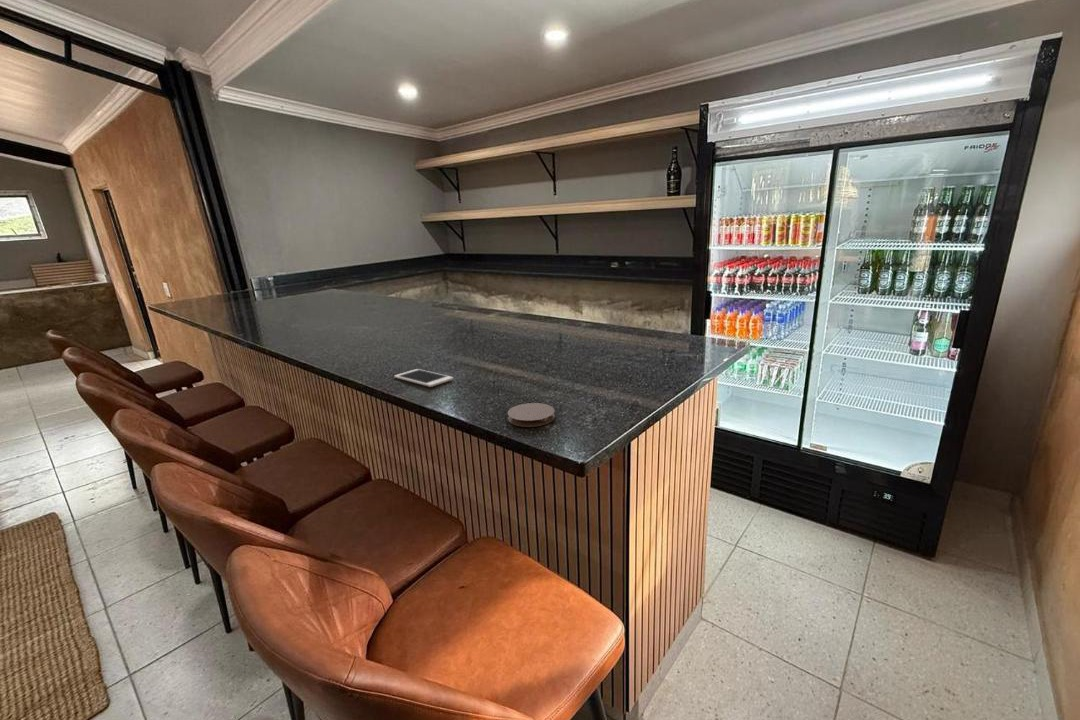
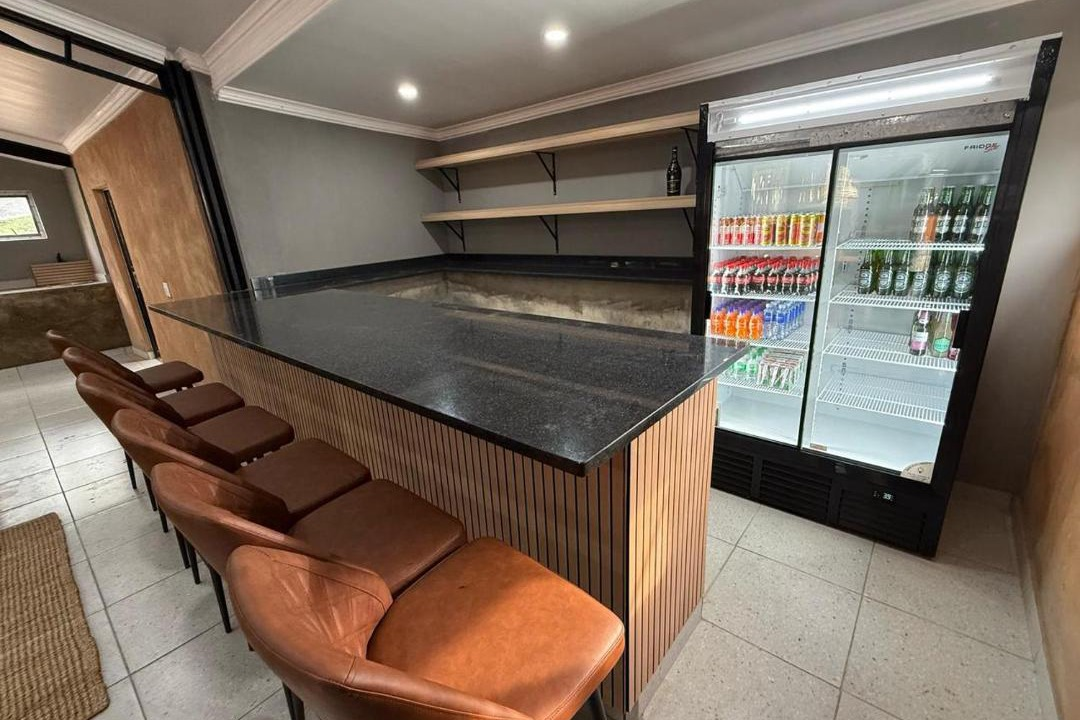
- cell phone [393,368,454,388]
- coaster [507,402,556,428]
